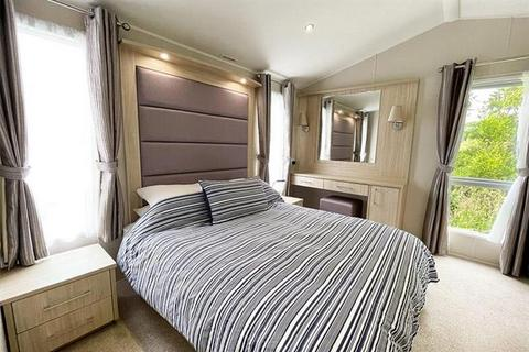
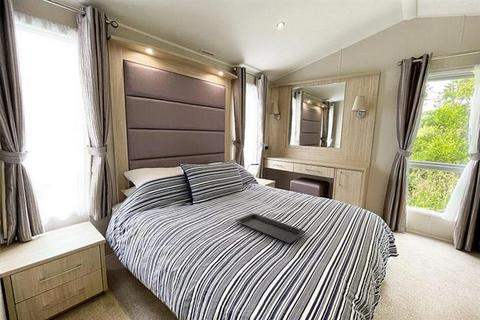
+ serving tray [234,212,307,244]
